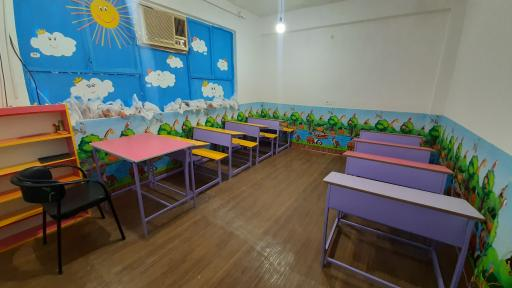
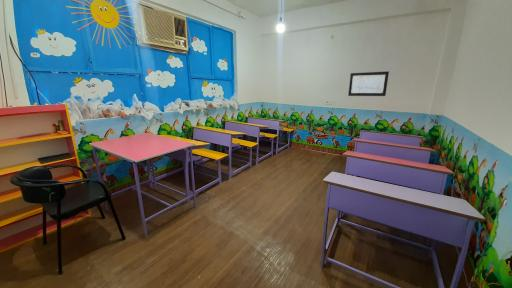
+ wall art [347,71,390,97]
